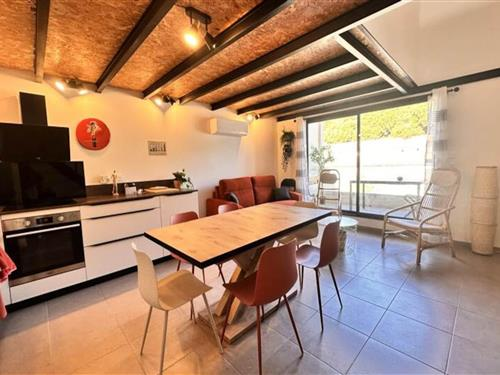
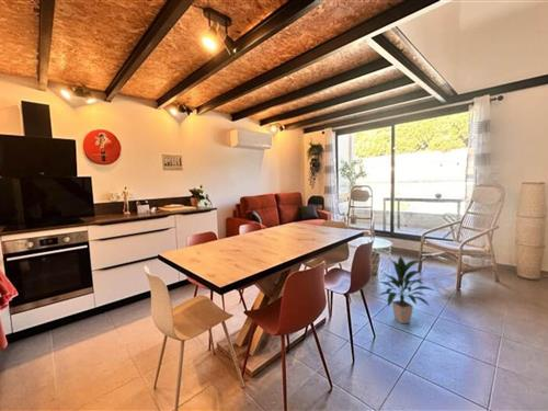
+ indoor plant [377,254,435,324]
